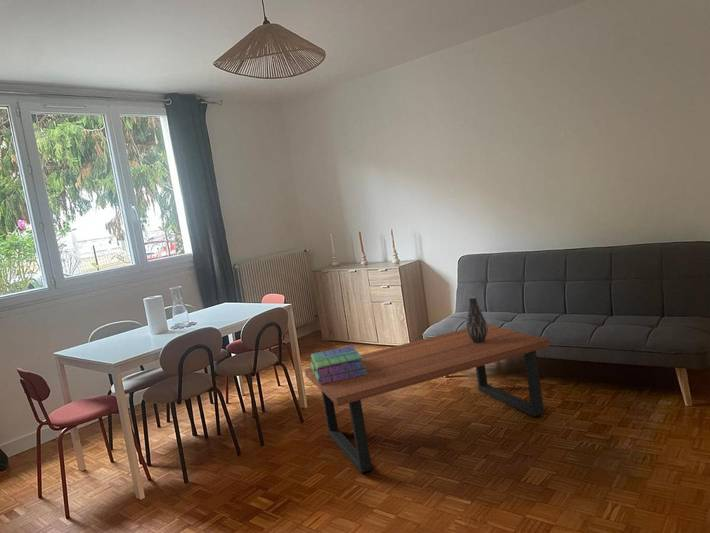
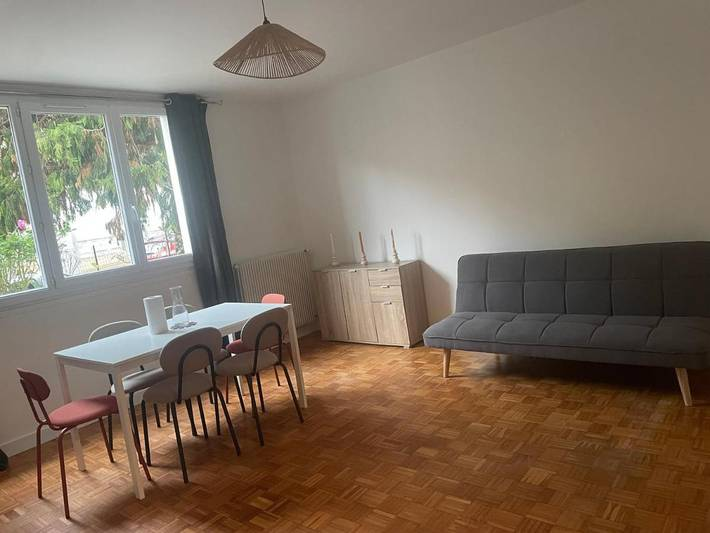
- coffee table [303,324,551,474]
- vase [465,296,488,344]
- stack of books [309,345,368,384]
